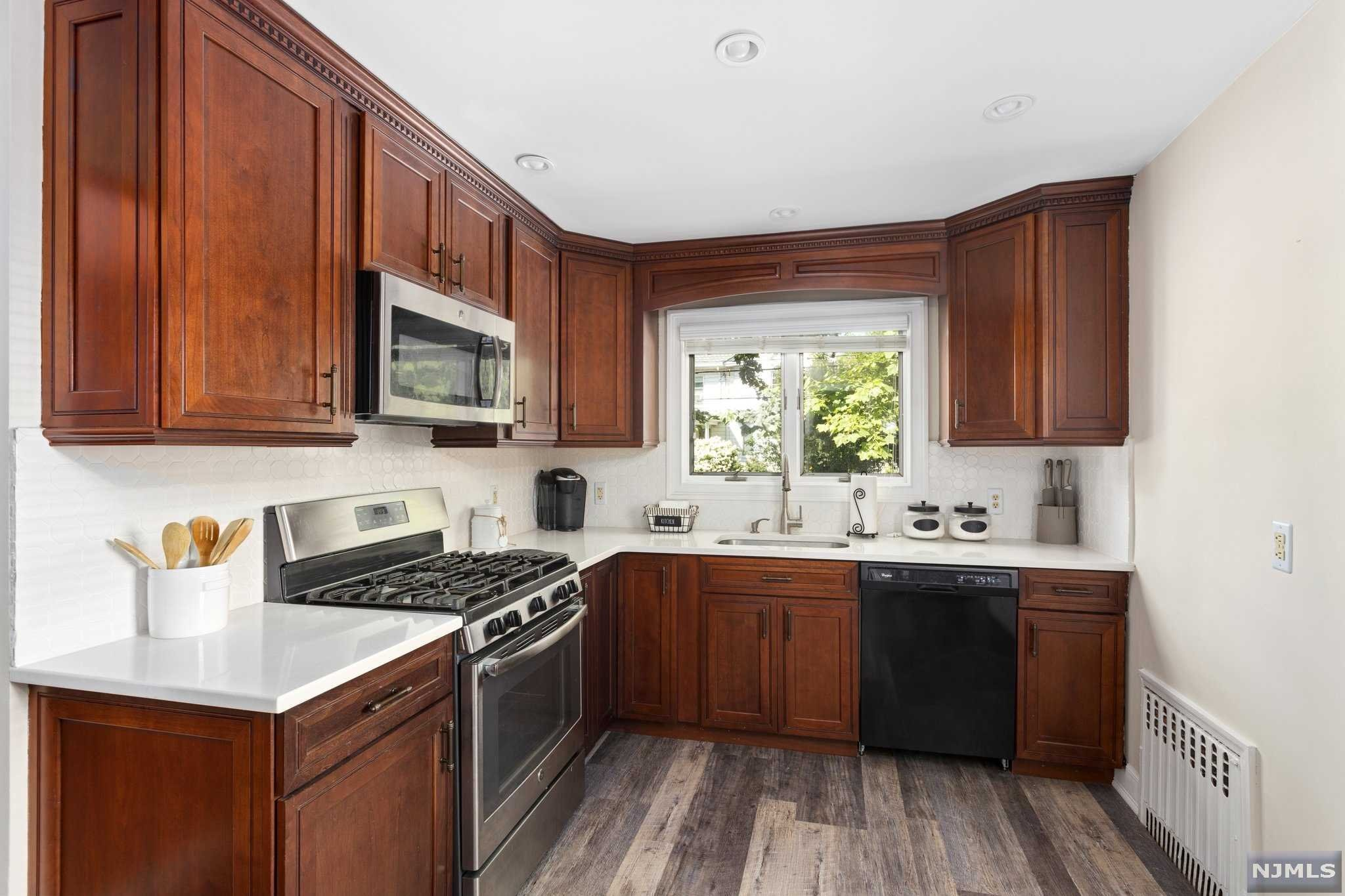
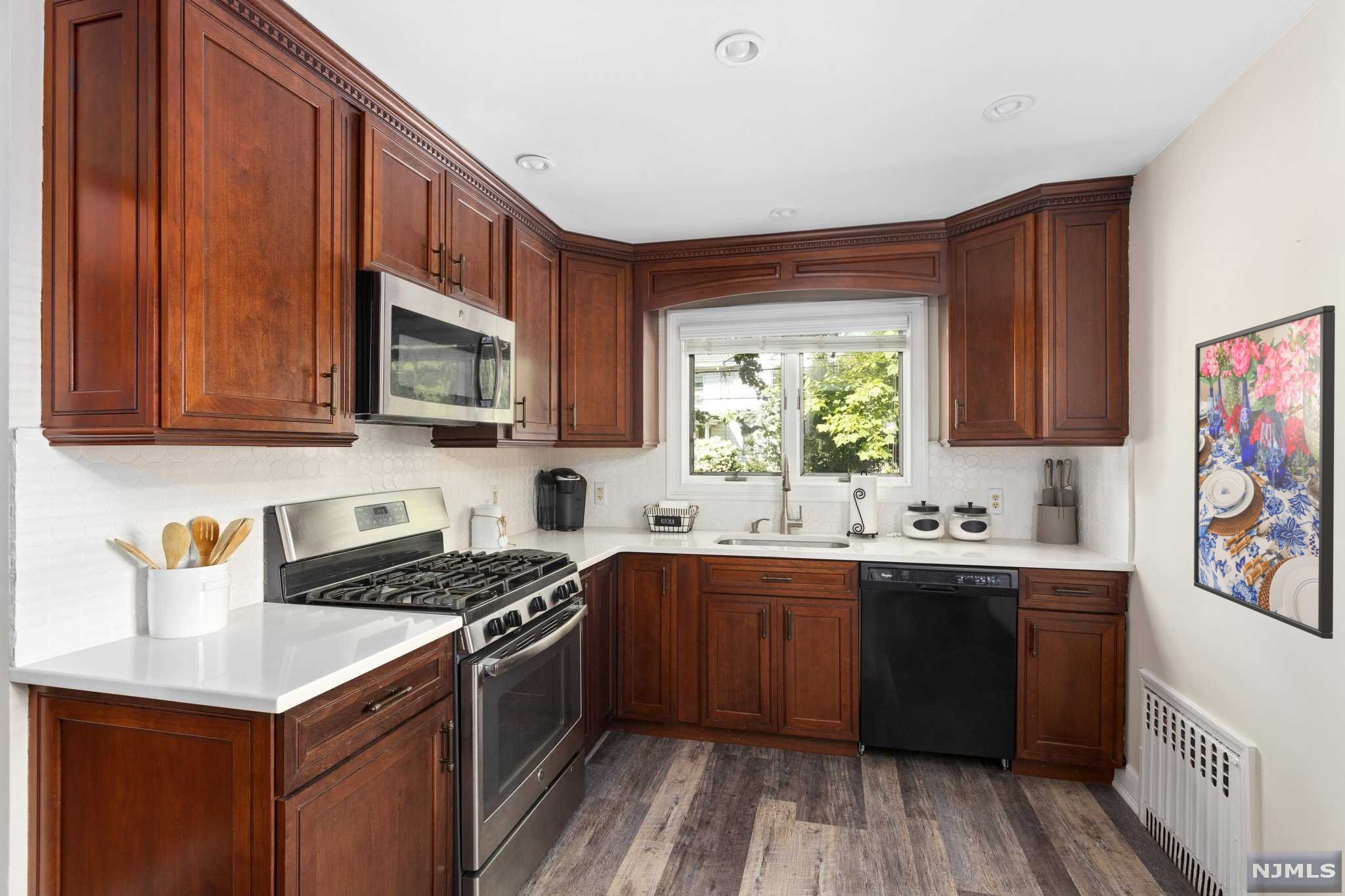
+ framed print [1193,305,1336,639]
